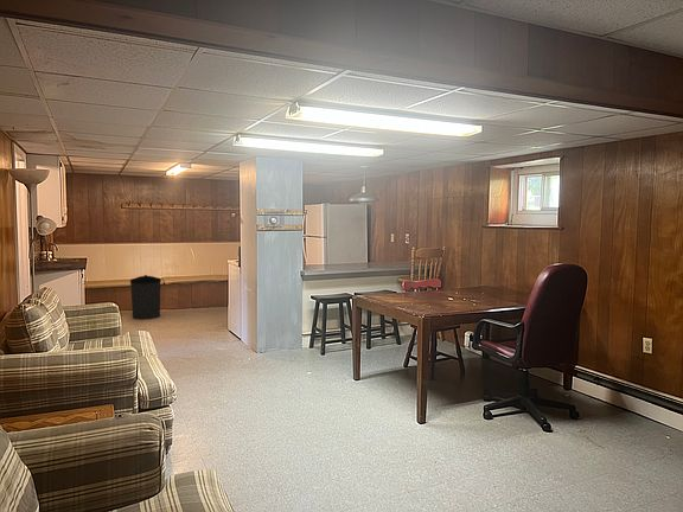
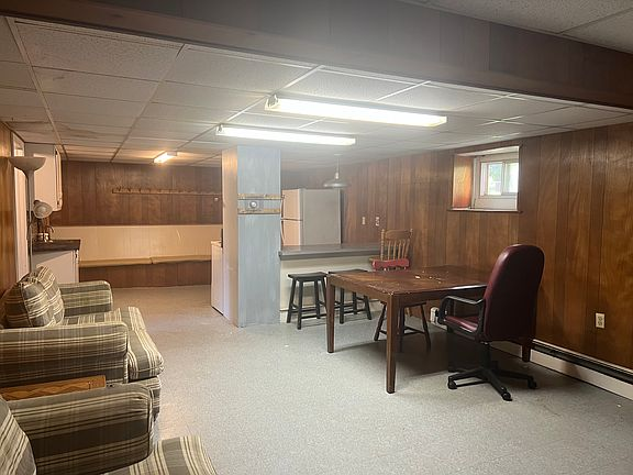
- trash can [129,274,162,320]
